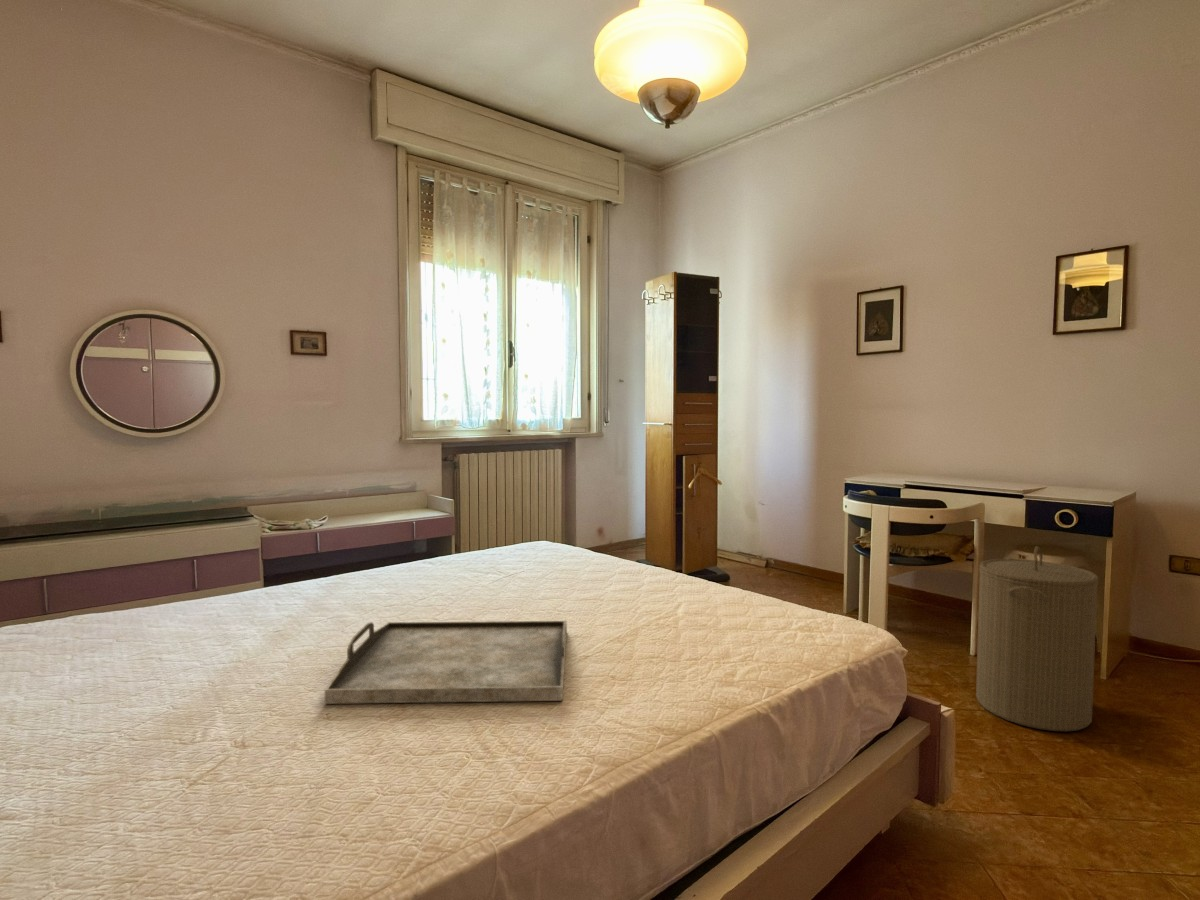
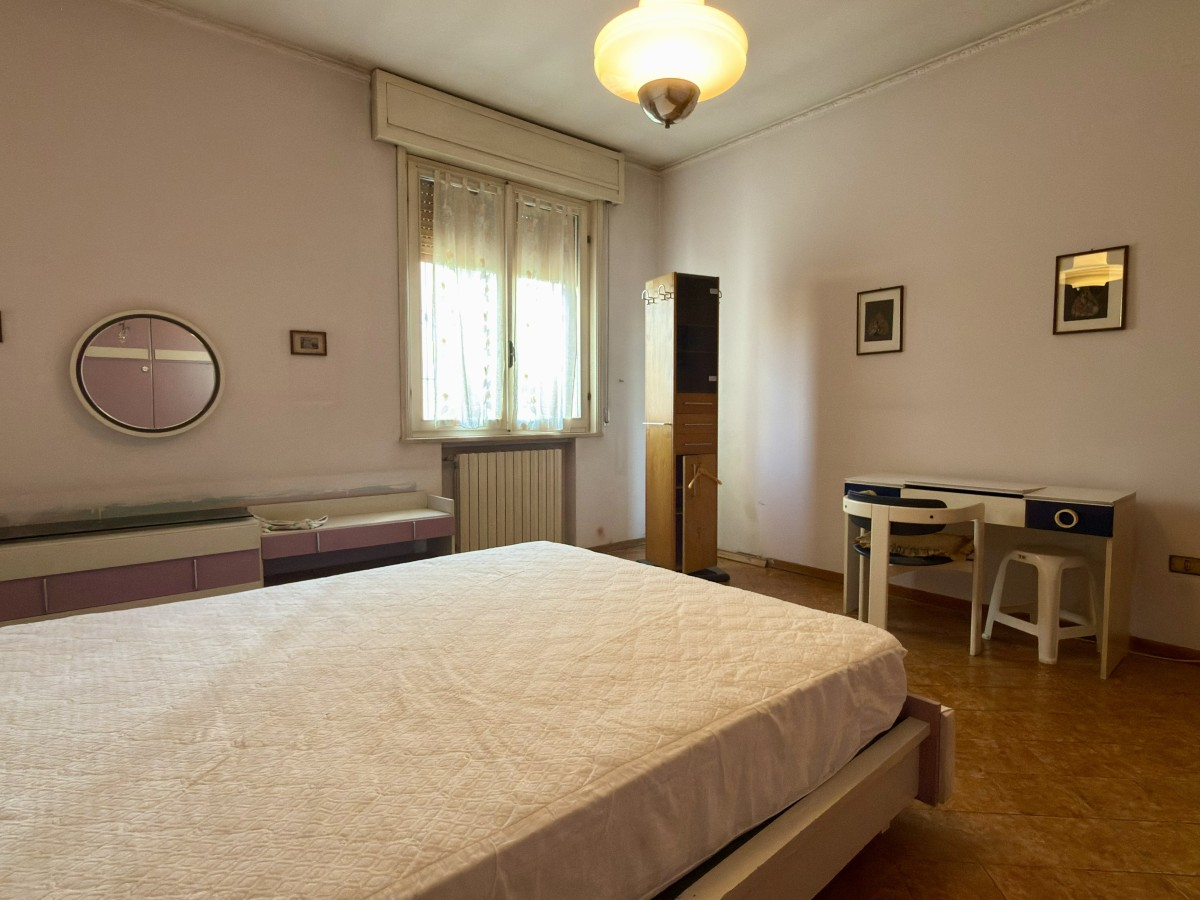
- laundry hamper [975,545,1100,732]
- serving tray [324,620,568,705]
